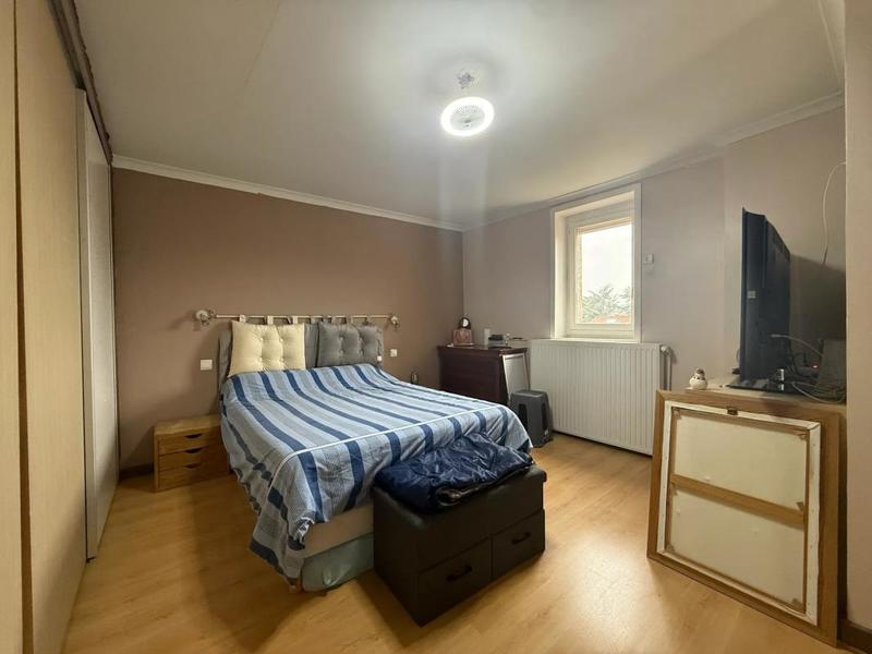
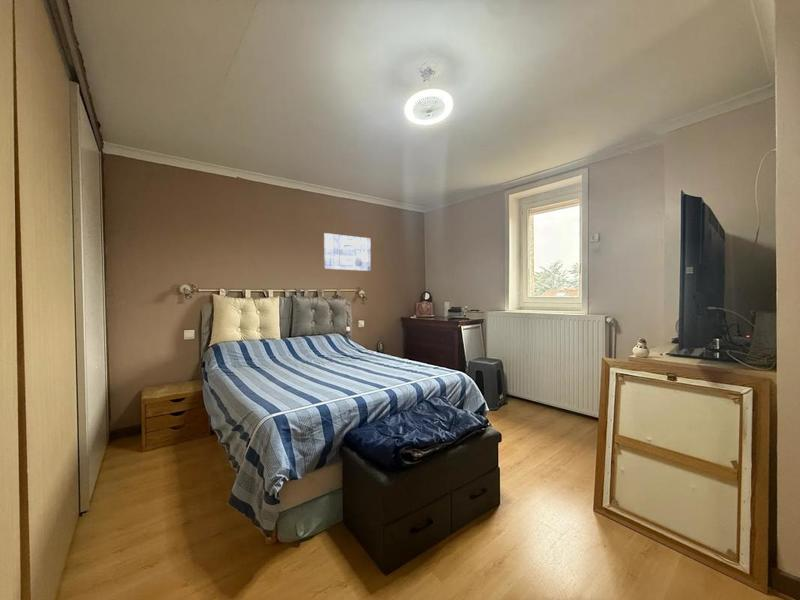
+ wall art [323,232,372,272]
